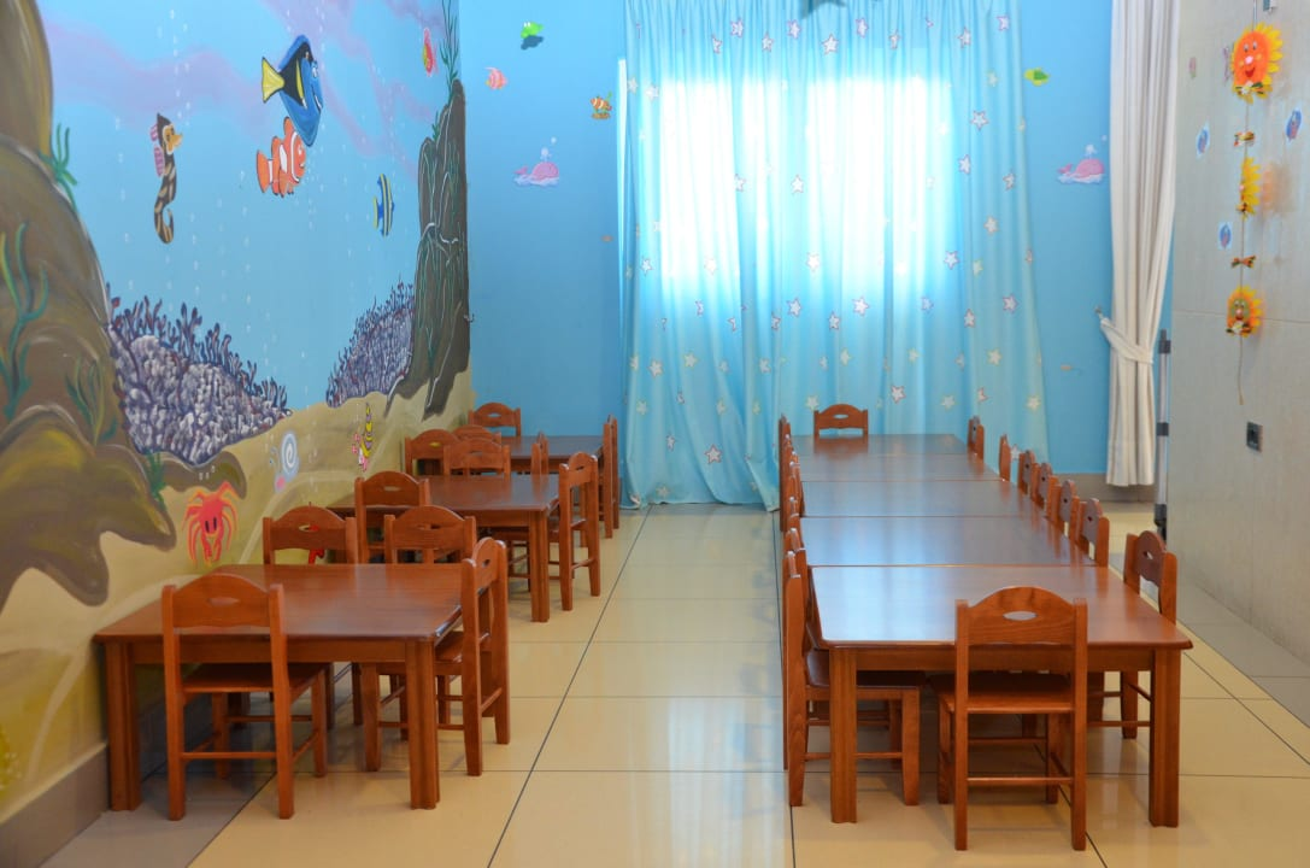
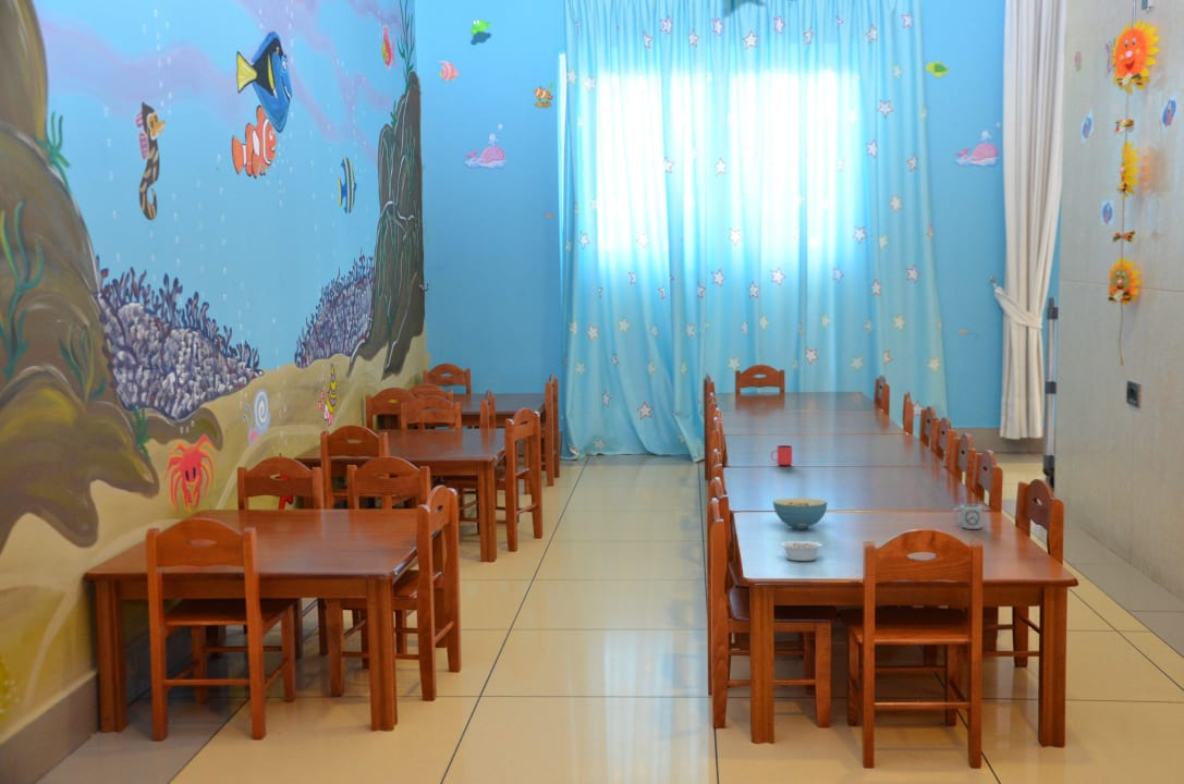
+ cereal bowl [772,497,828,530]
+ cup [953,503,984,530]
+ legume [780,540,827,562]
+ cup [770,444,793,466]
